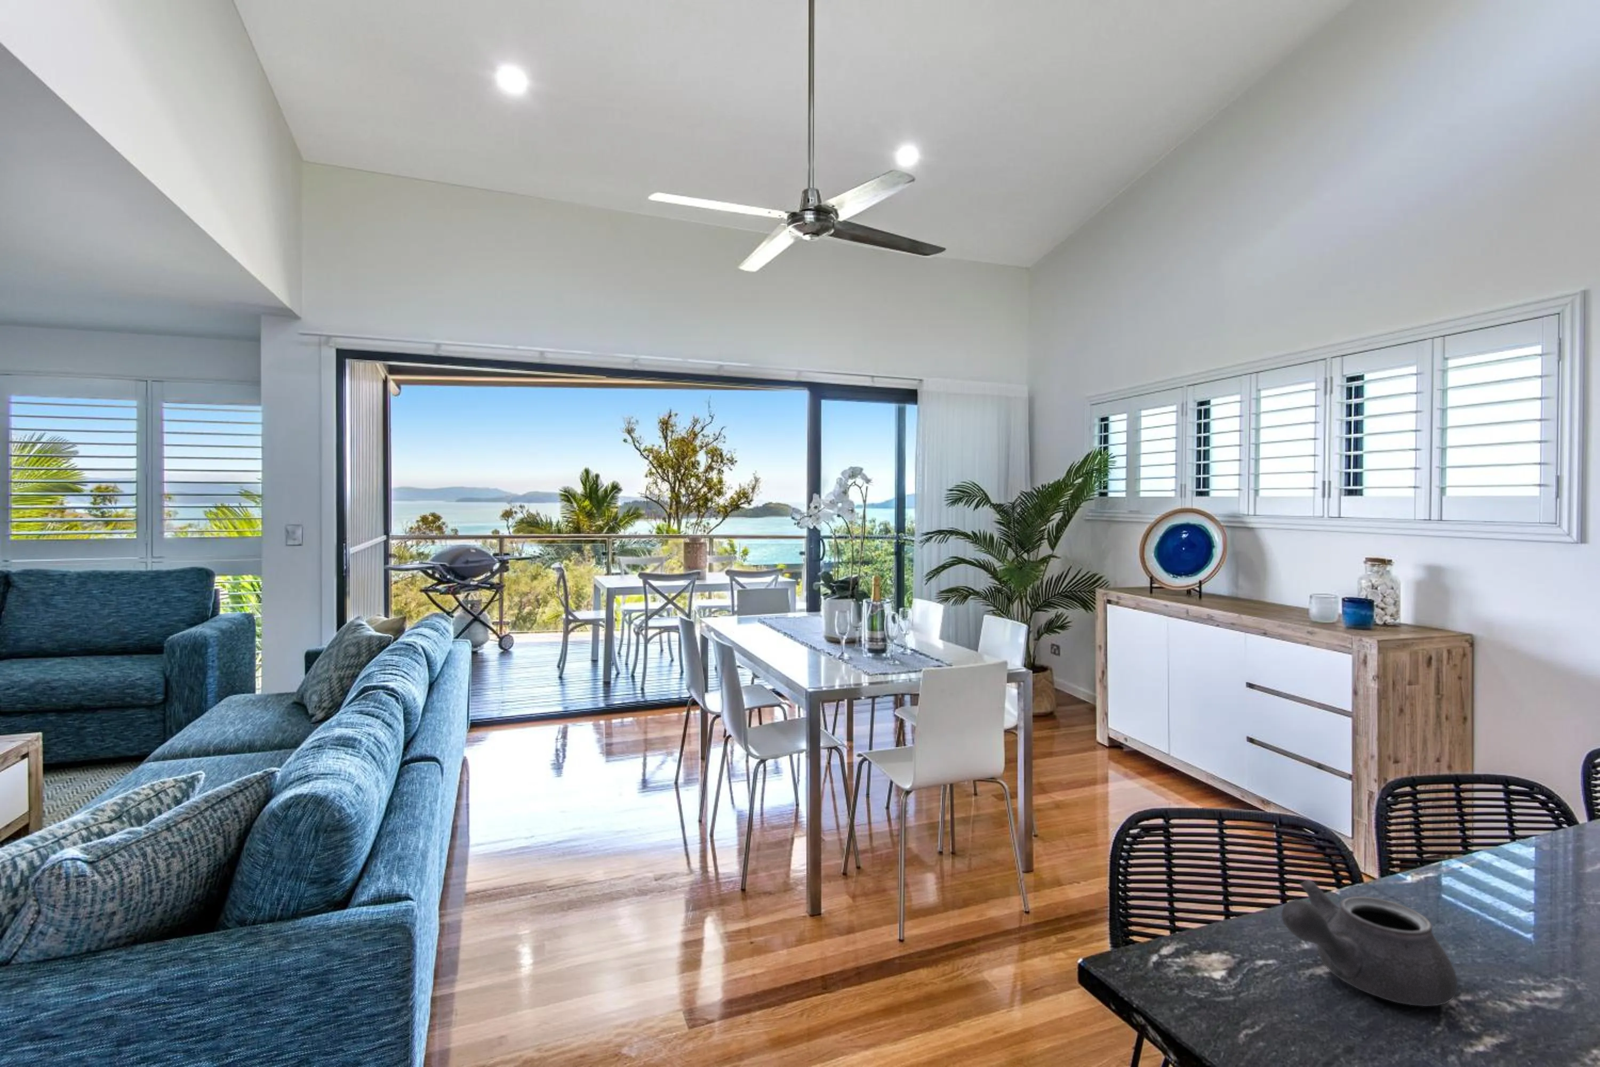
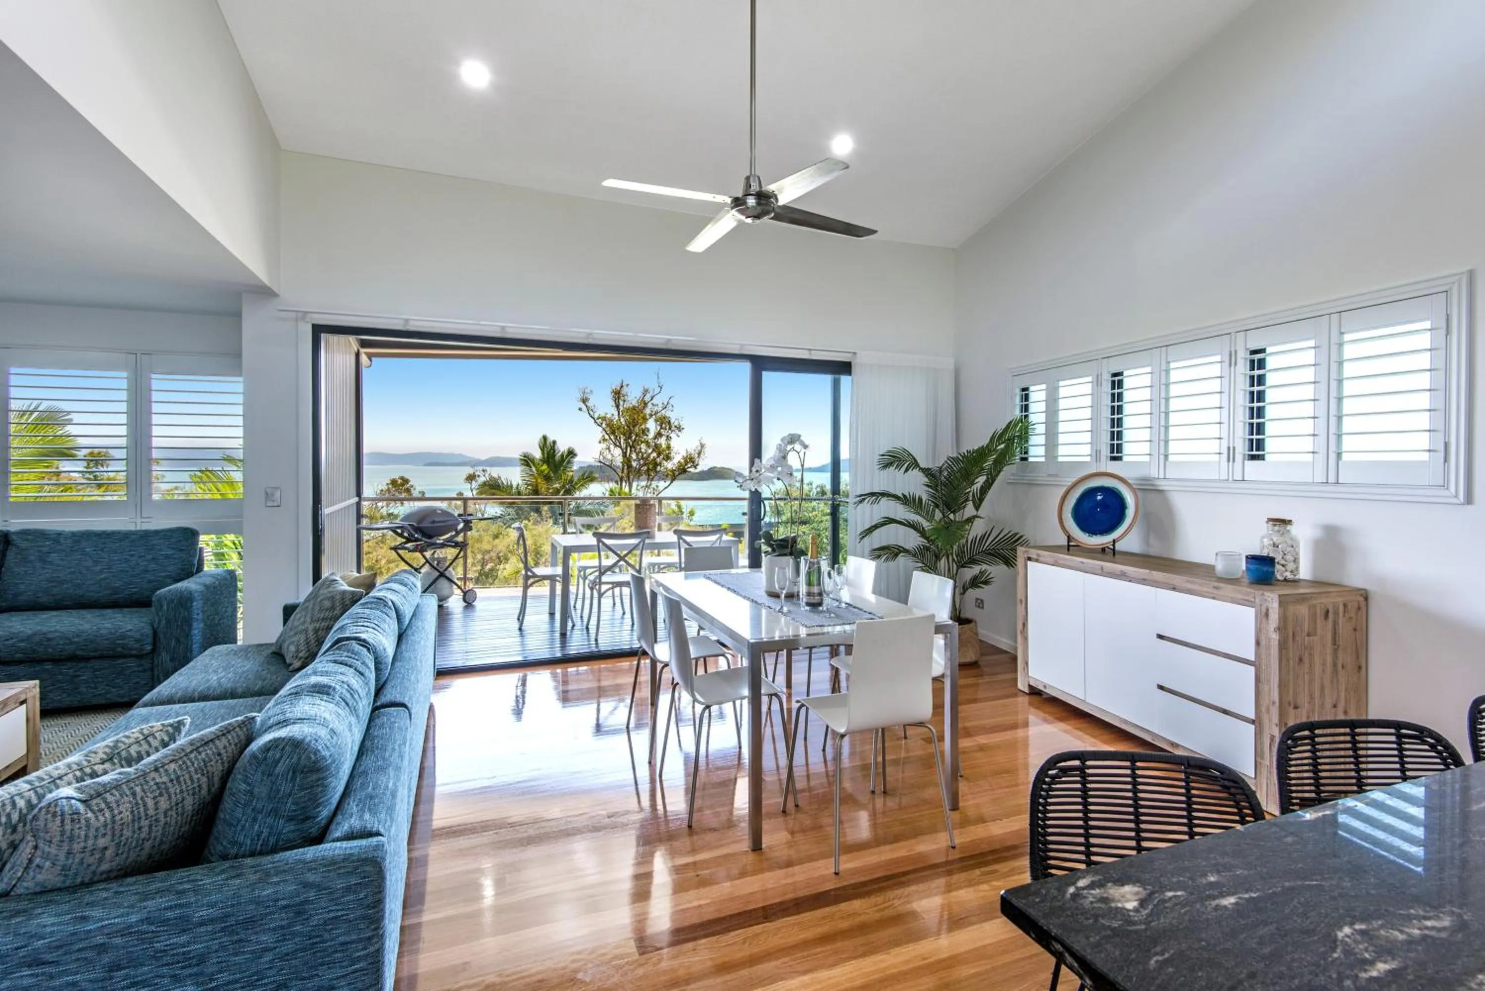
- teapot [1281,879,1458,1006]
